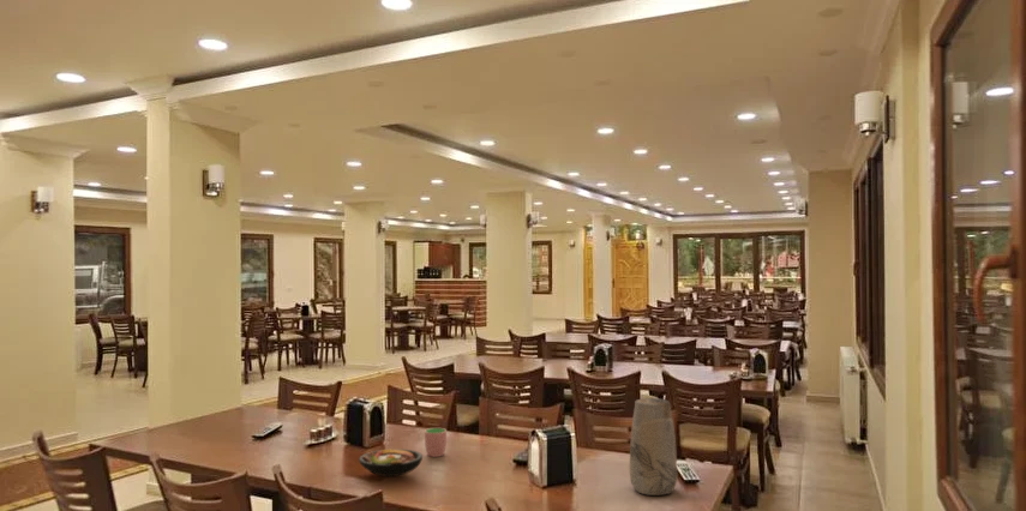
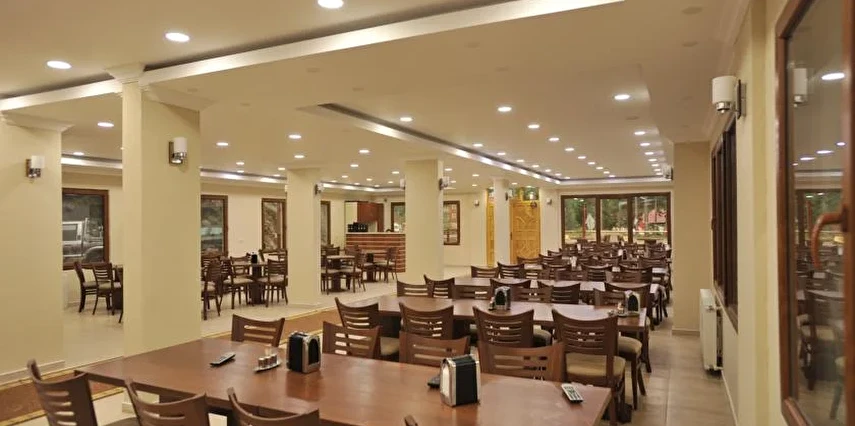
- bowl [358,447,424,477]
- vase [629,397,678,497]
- cup [424,427,448,458]
